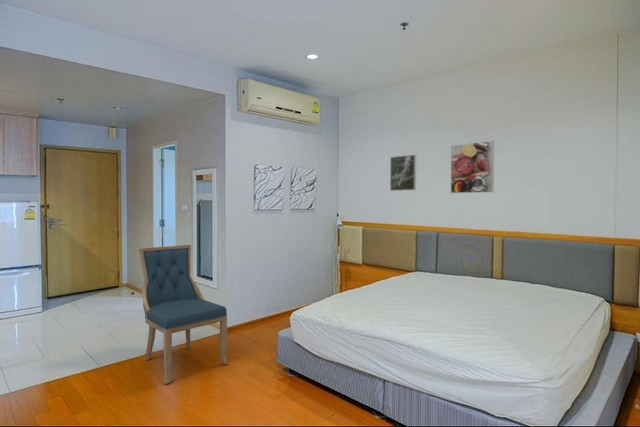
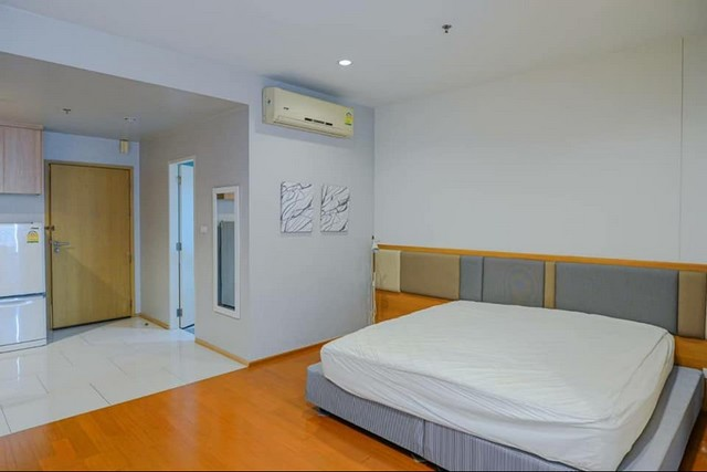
- chair [138,244,229,385]
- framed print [389,154,417,192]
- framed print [450,140,495,194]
